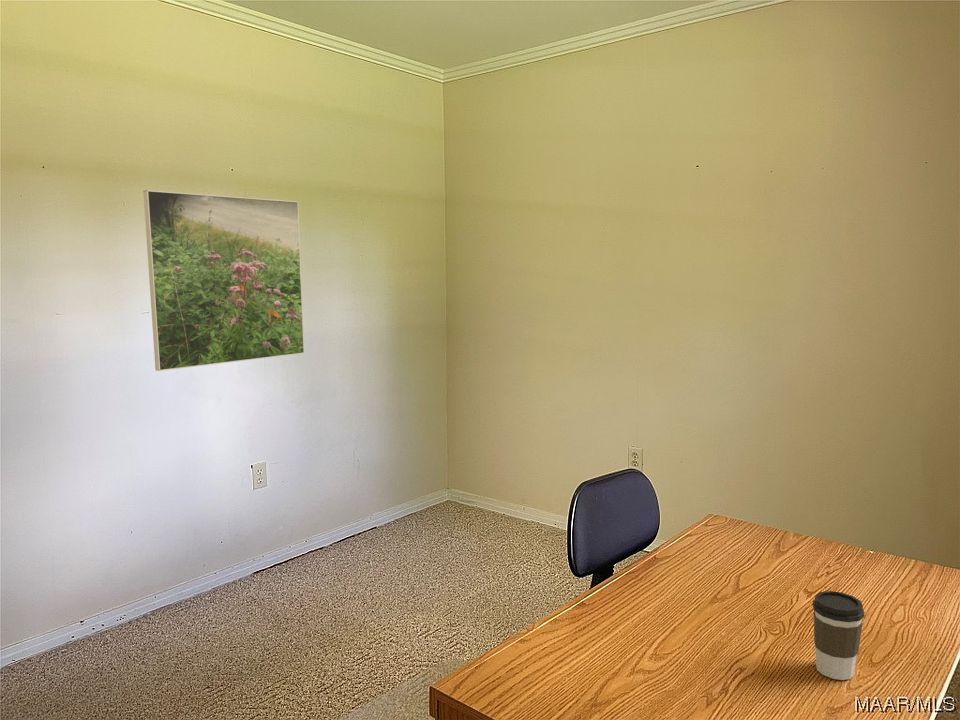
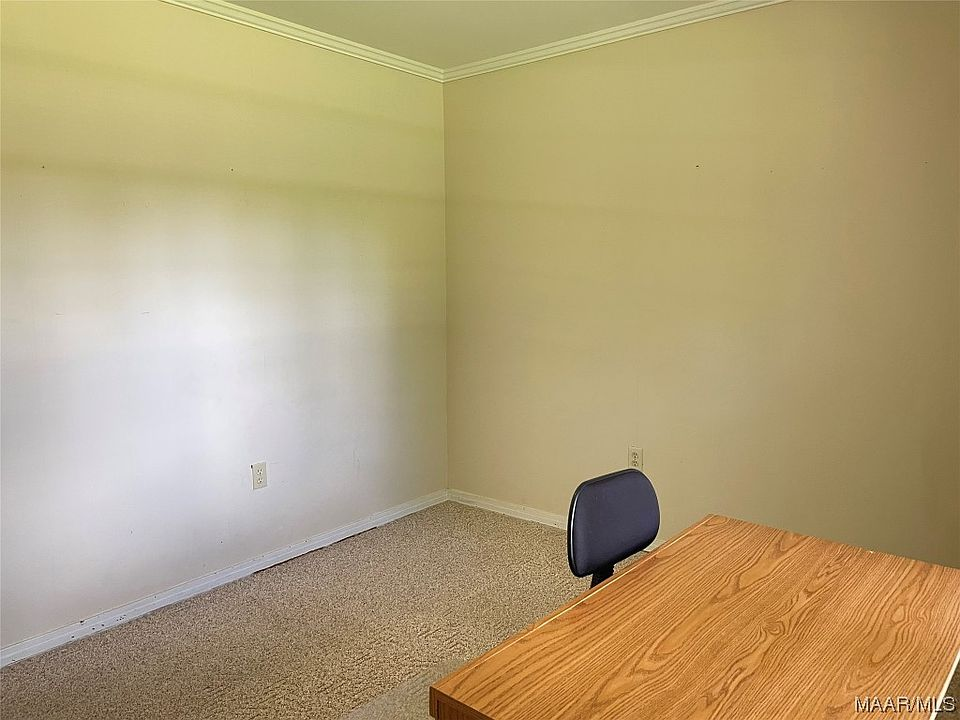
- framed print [142,189,305,372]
- coffee cup [811,590,866,681]
